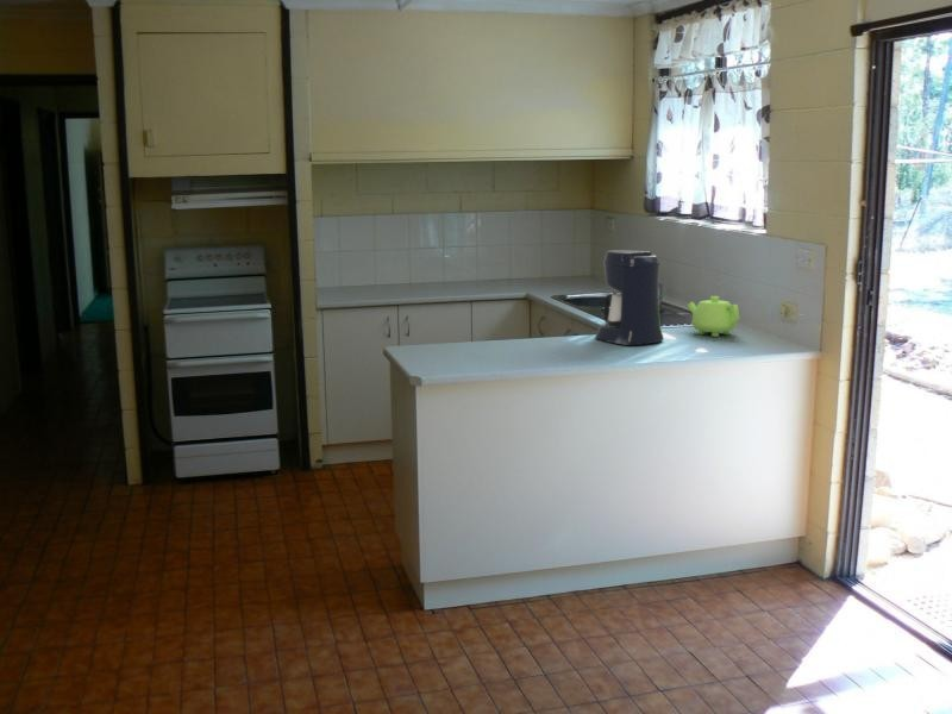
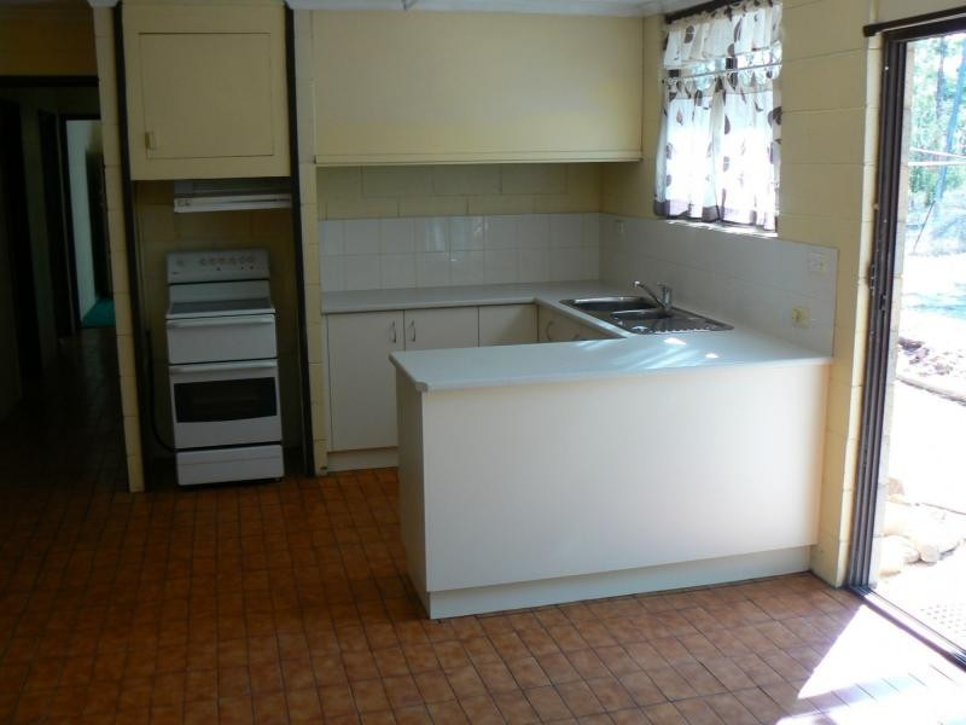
- coffee maker [594,249,665,346]
- teapot [685,295,741,338]
